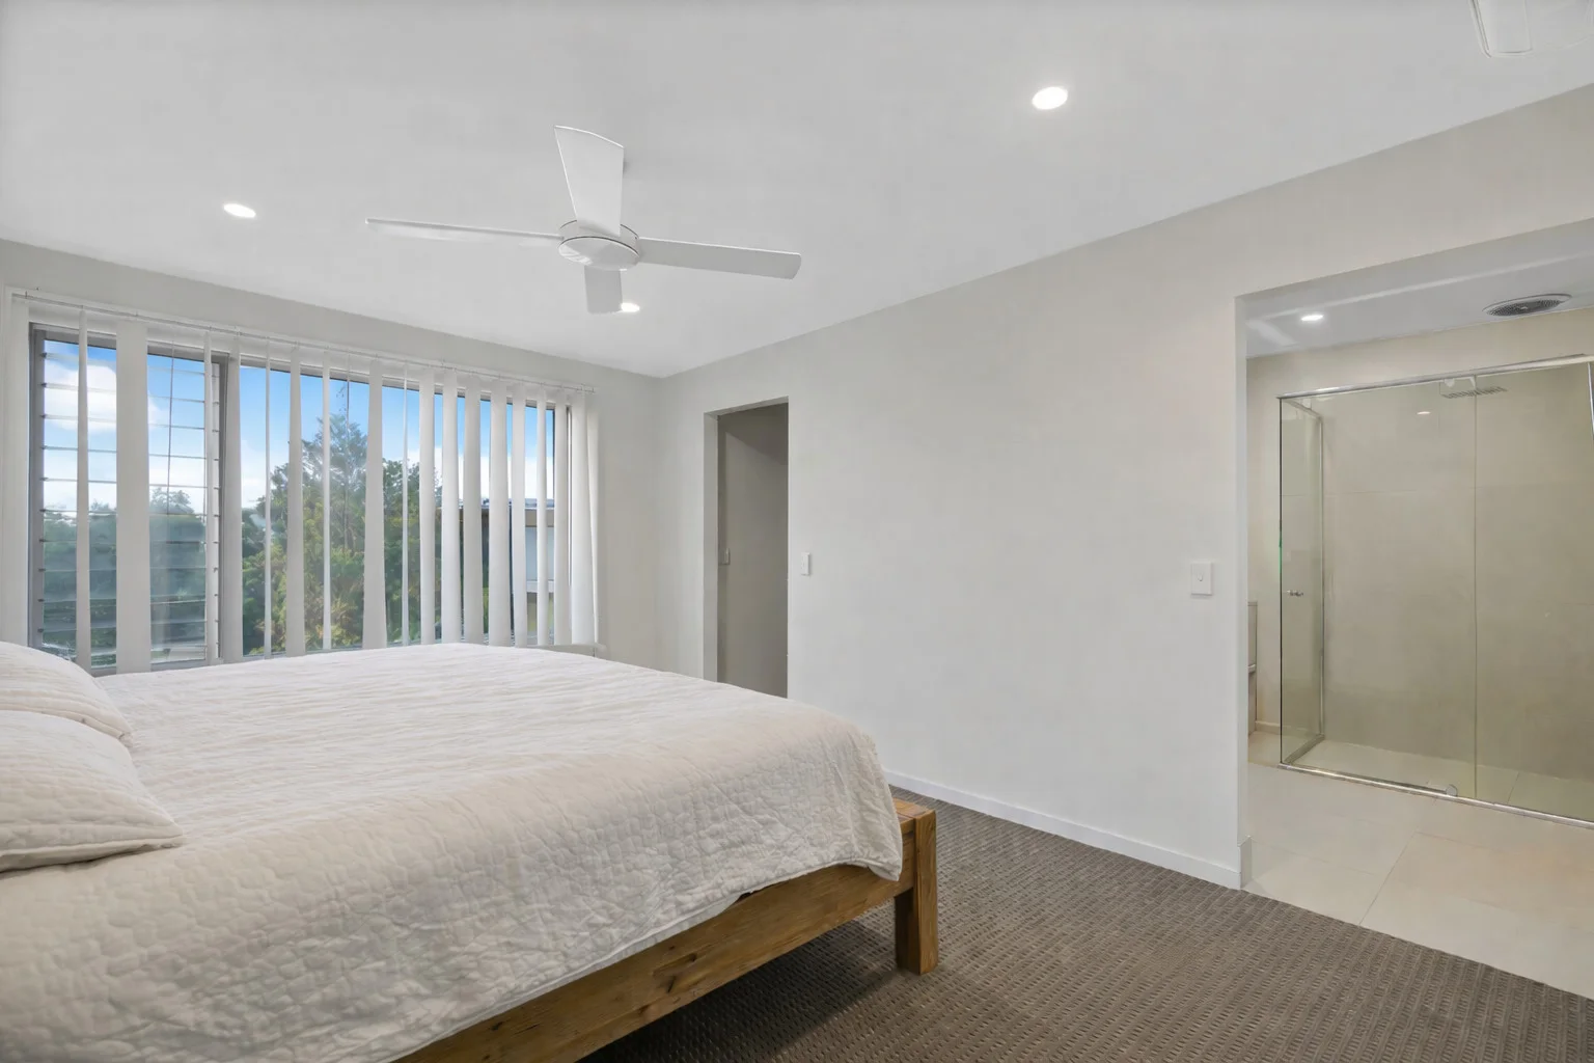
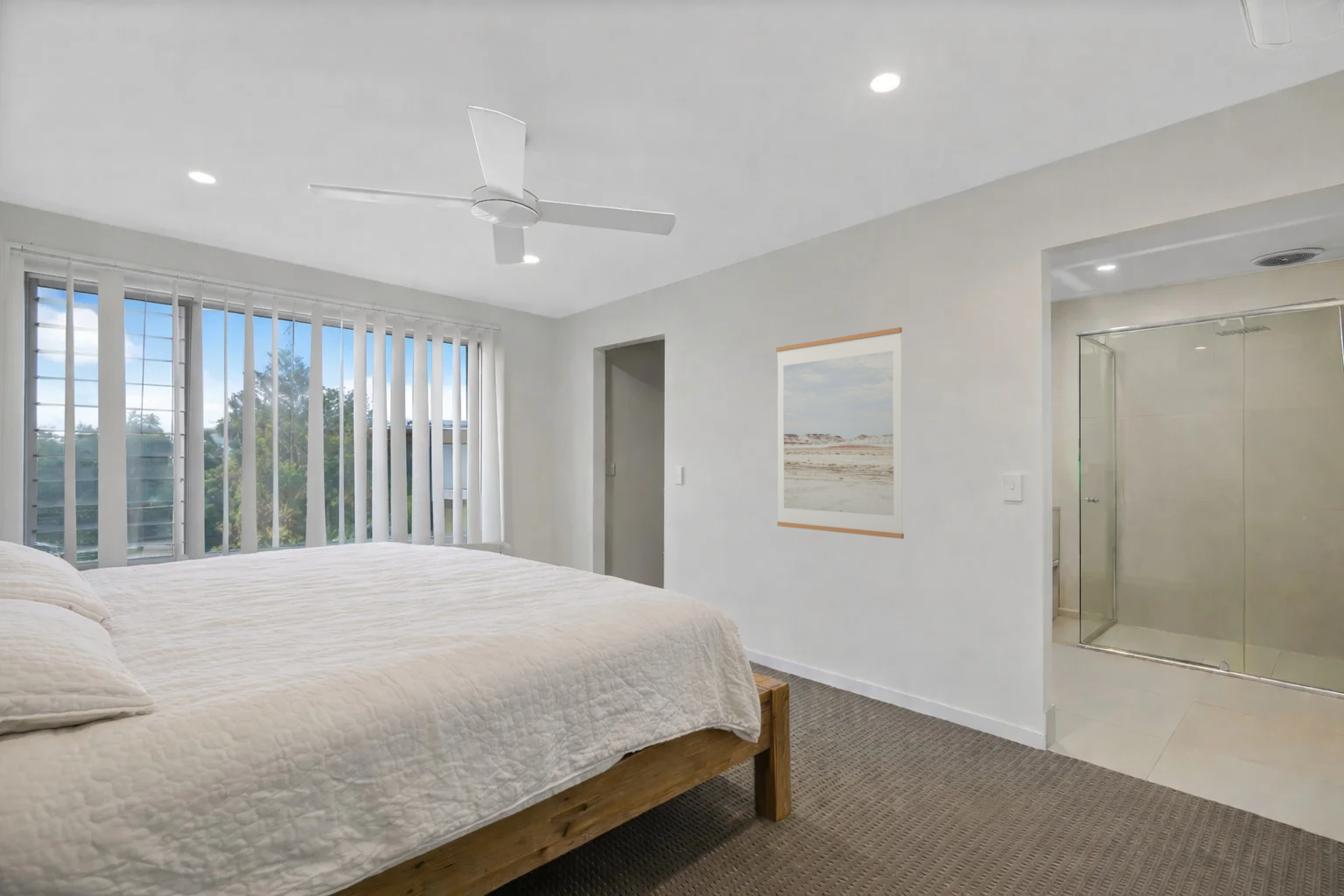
+ wall art [775,326,905,540]
